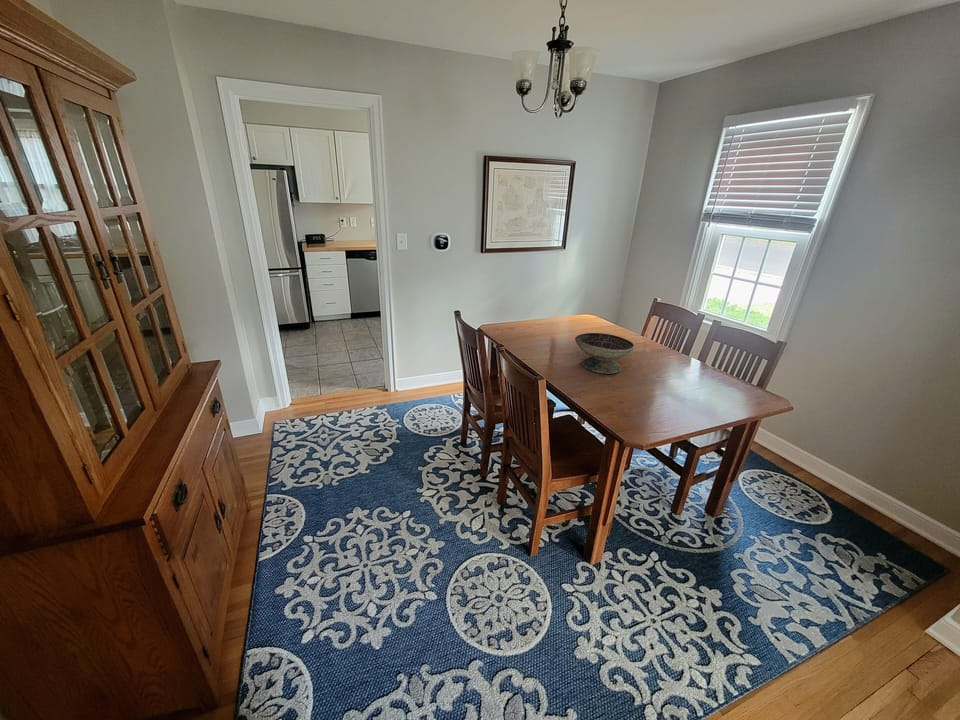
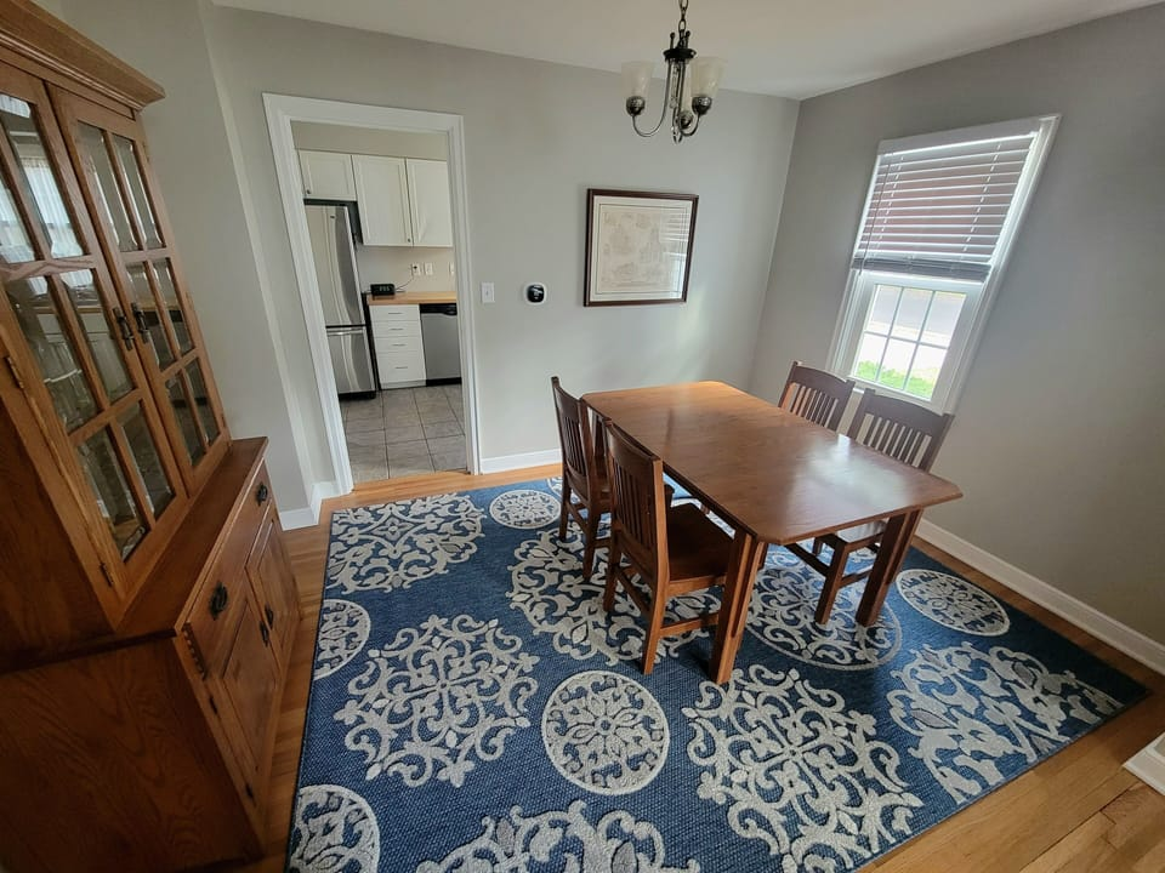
- decorative bowl [574,332,635,375]
